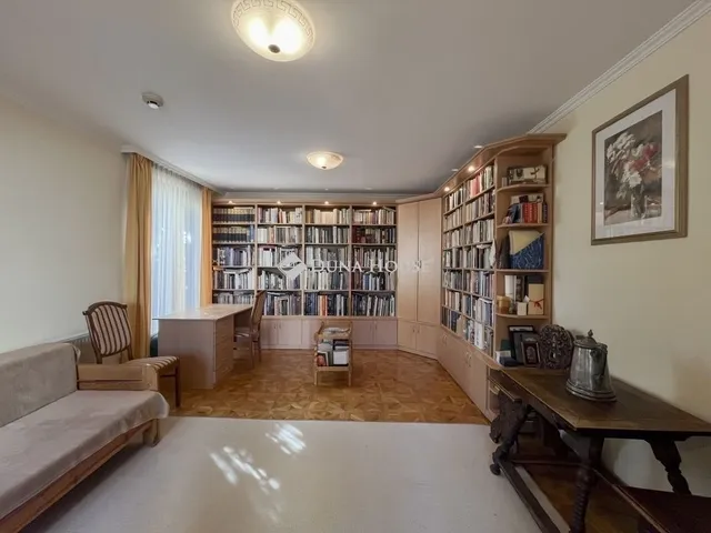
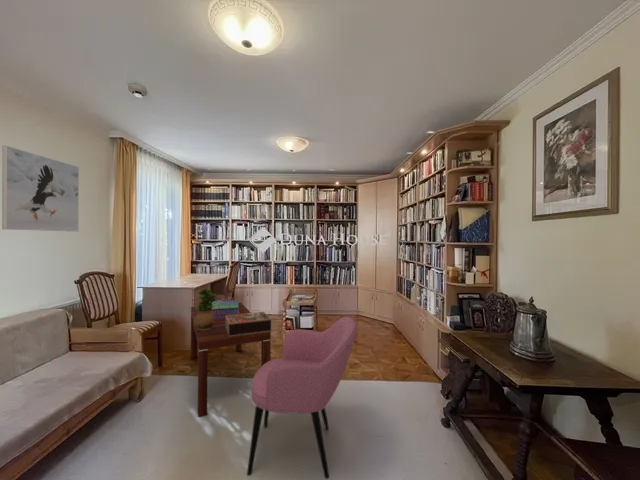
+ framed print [1,145,80,233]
+ potted plant [195,286,218,330]
+ coffee table [190,302,272,418]
+ armchair [246,316,358,479]
+ stack of books [211,299,240,319]
+ decorative box [225,311,272,337]
